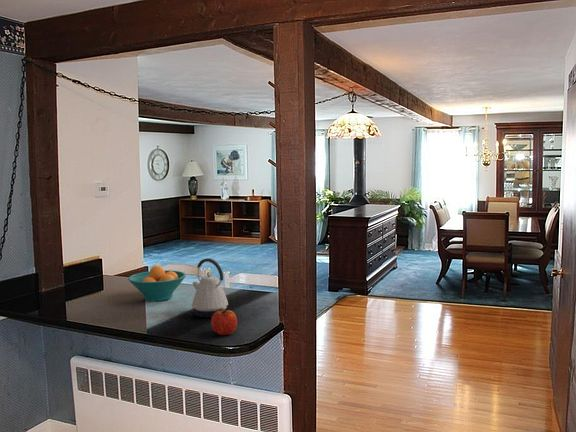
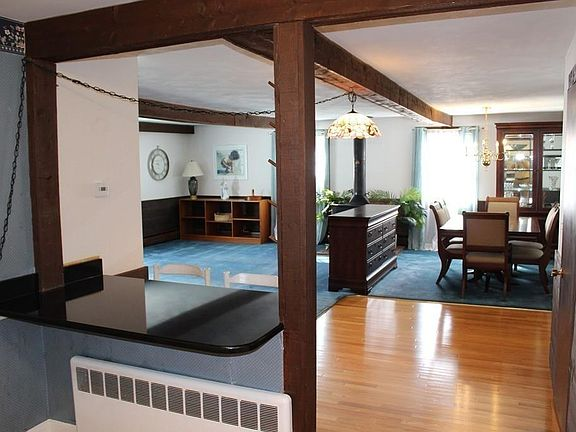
- apple [210,308,238,336]
- fruit bowl [127,265,187,302]
- kettle [191,257,229,318]
